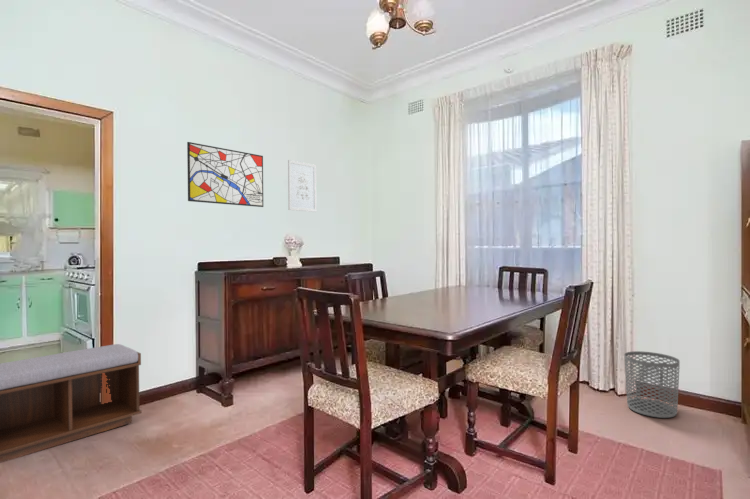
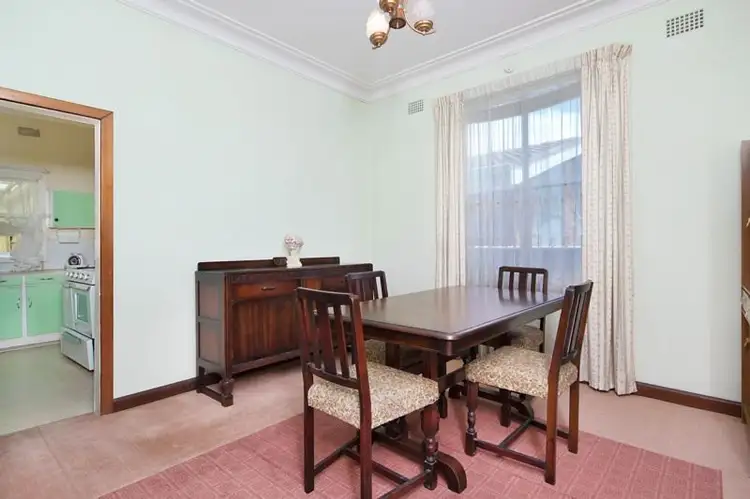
- wall art [186,141,264,208]
- bench [0,343,143,464]
- waste bin [624,350,681,419]
- wall art [287,159,317,213]
